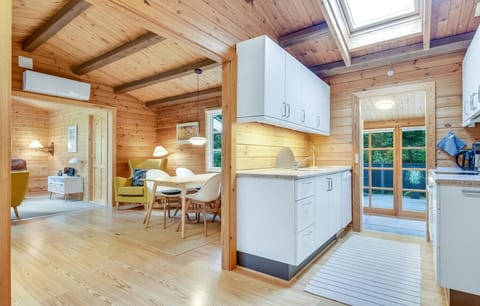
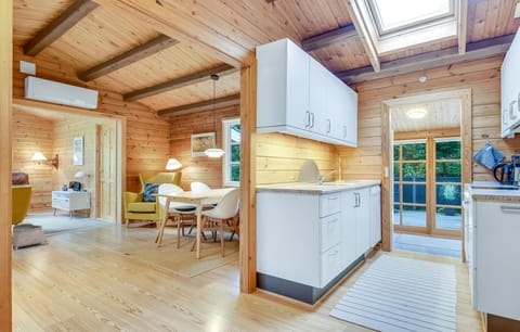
+ basket [12,222,50,252]
